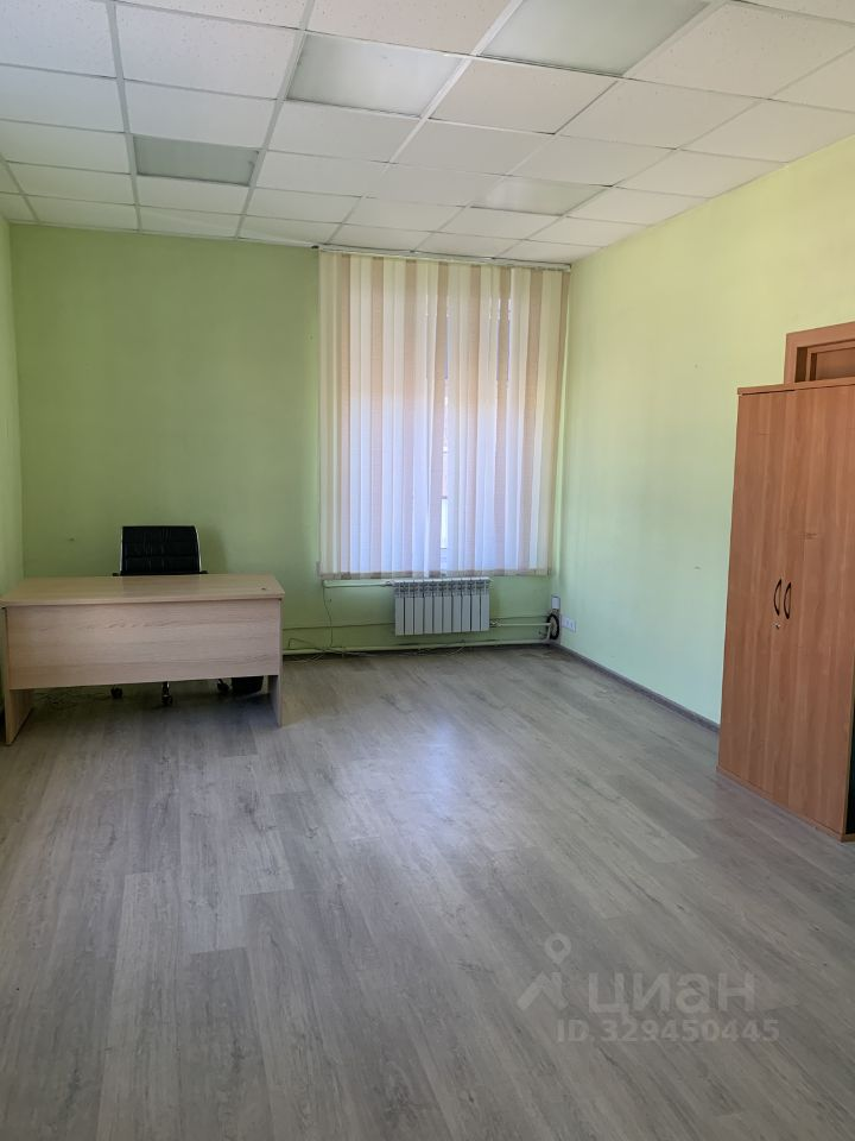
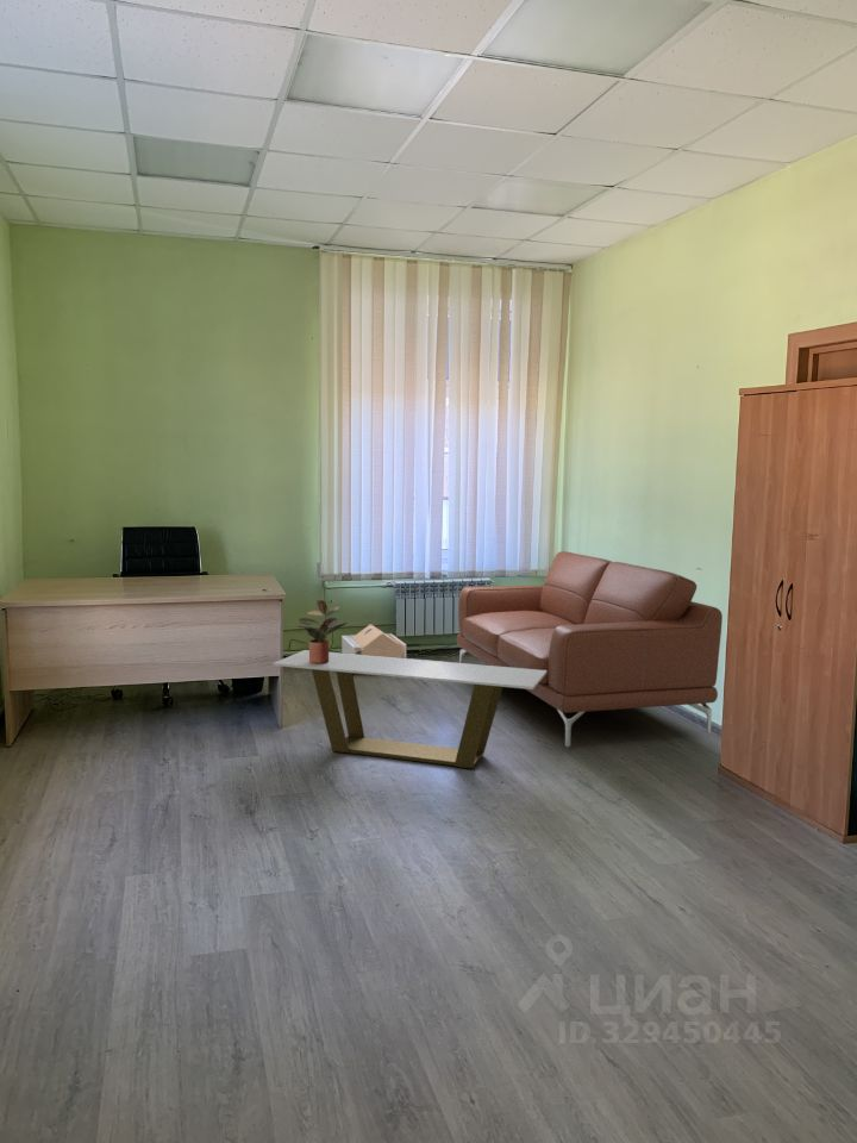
+ potted plant [295,599,349,664]
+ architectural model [340,623,407,658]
+ coffee table [271,649,546,770]
+ sofa [456,550,724,748]
